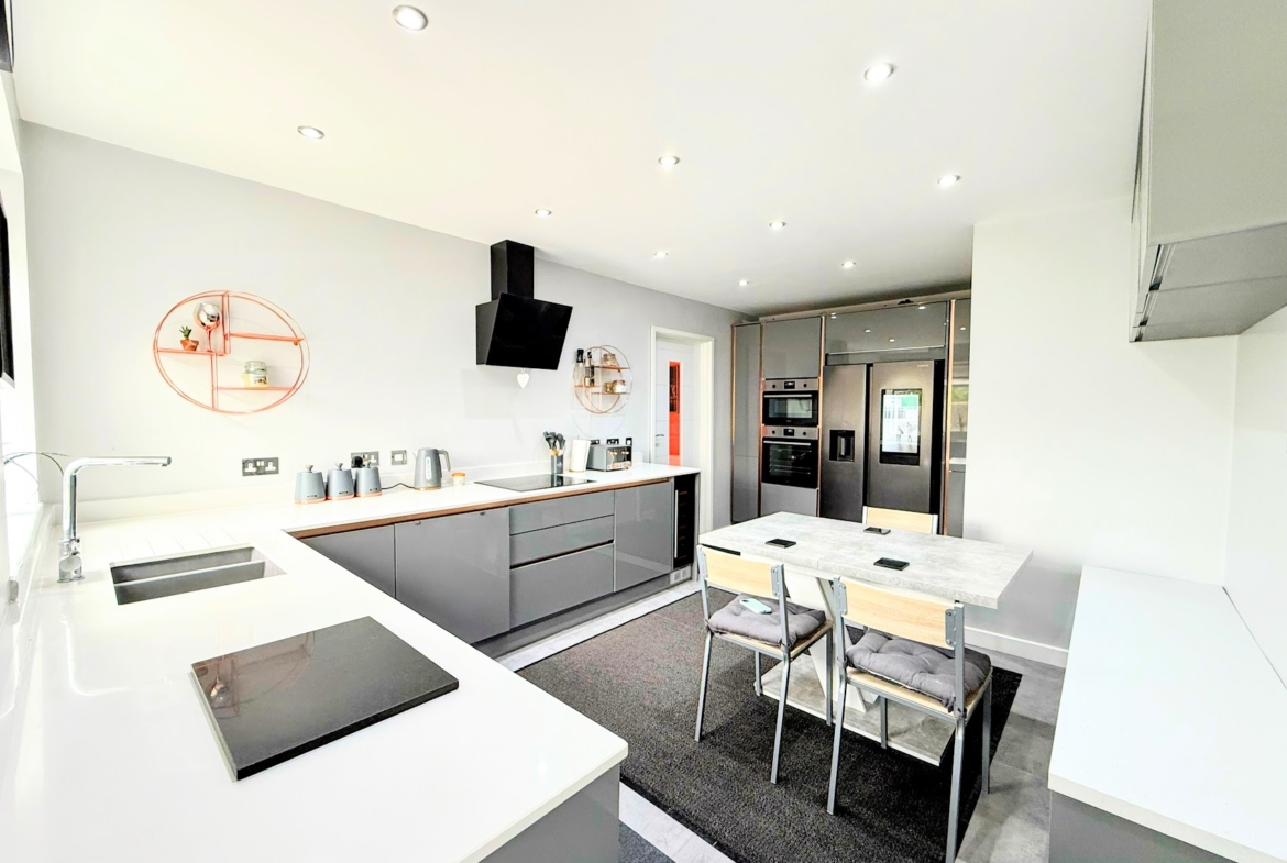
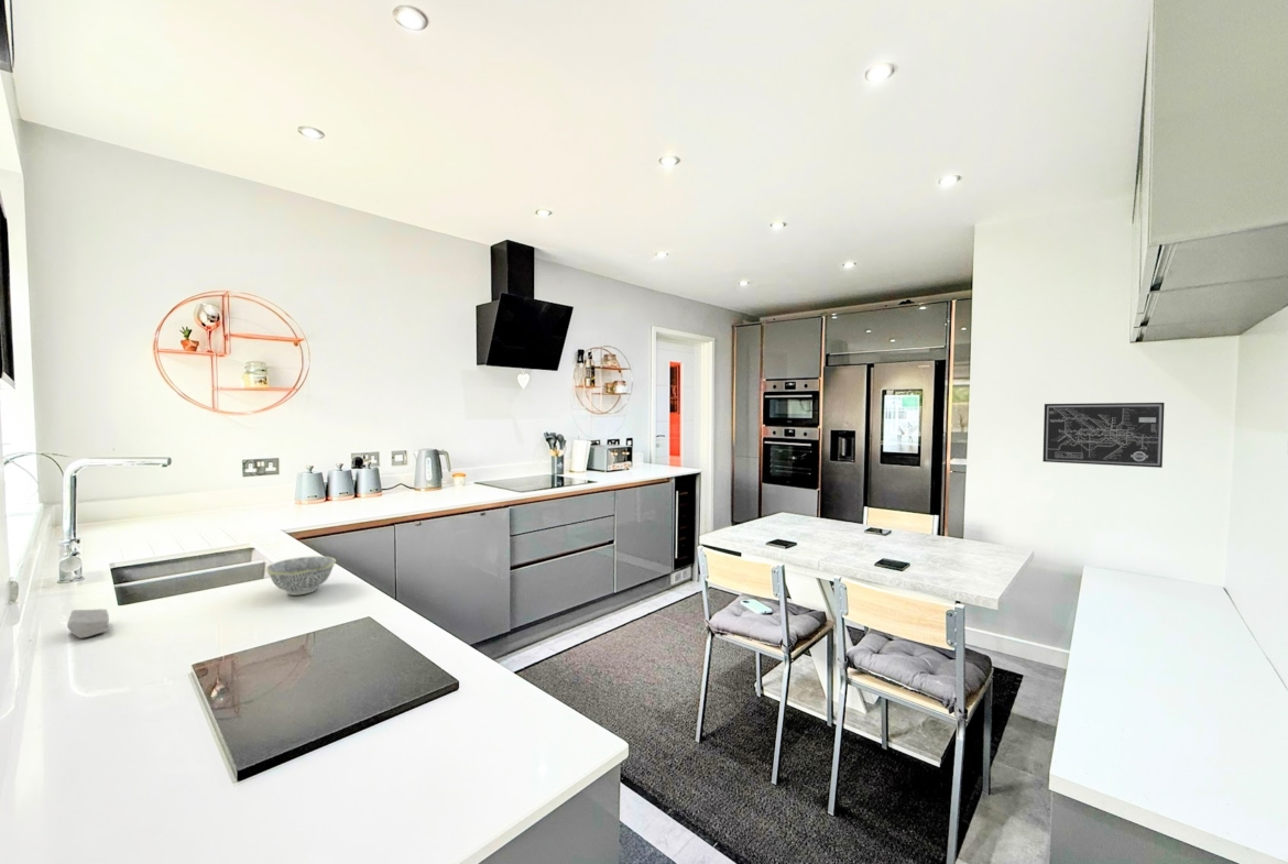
+ wall art [1041,402,1166,469]
+ bowl [265,555,337,597]
+ soap bar [66,609,110,639]
